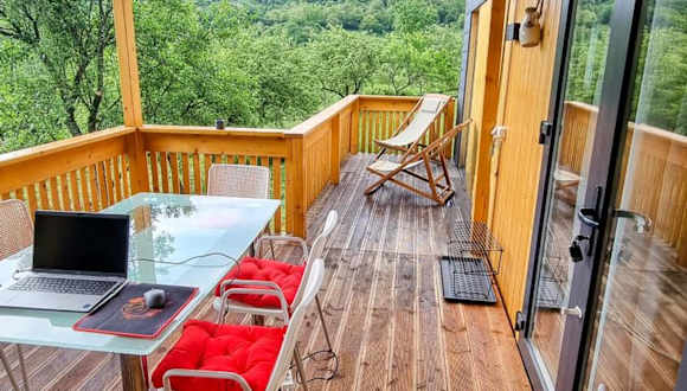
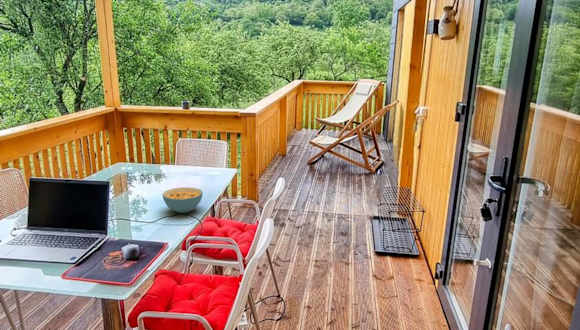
+ cereal bowl [161,186,204,214]
